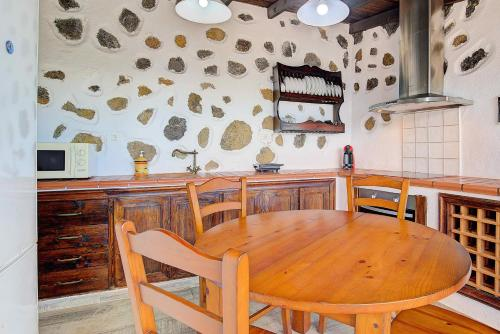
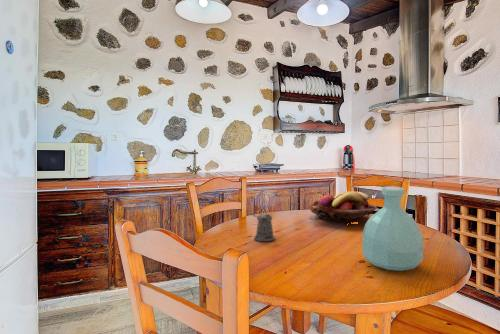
+ pepper shaker [252,213,276,242]
+ fruit basket [309,191,379,223]
+ bottle [361,185,424,272]
